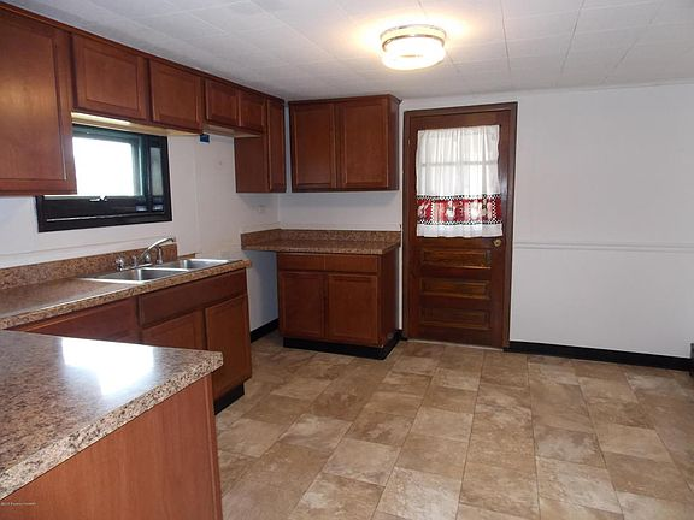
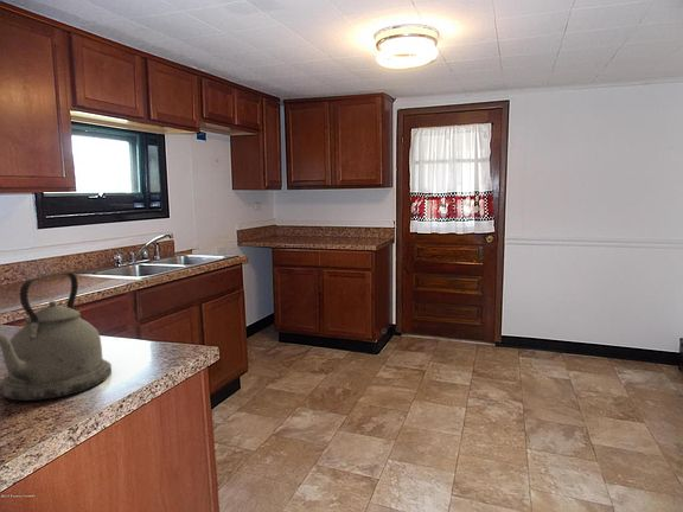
+ kettle [0,270,113,402]
